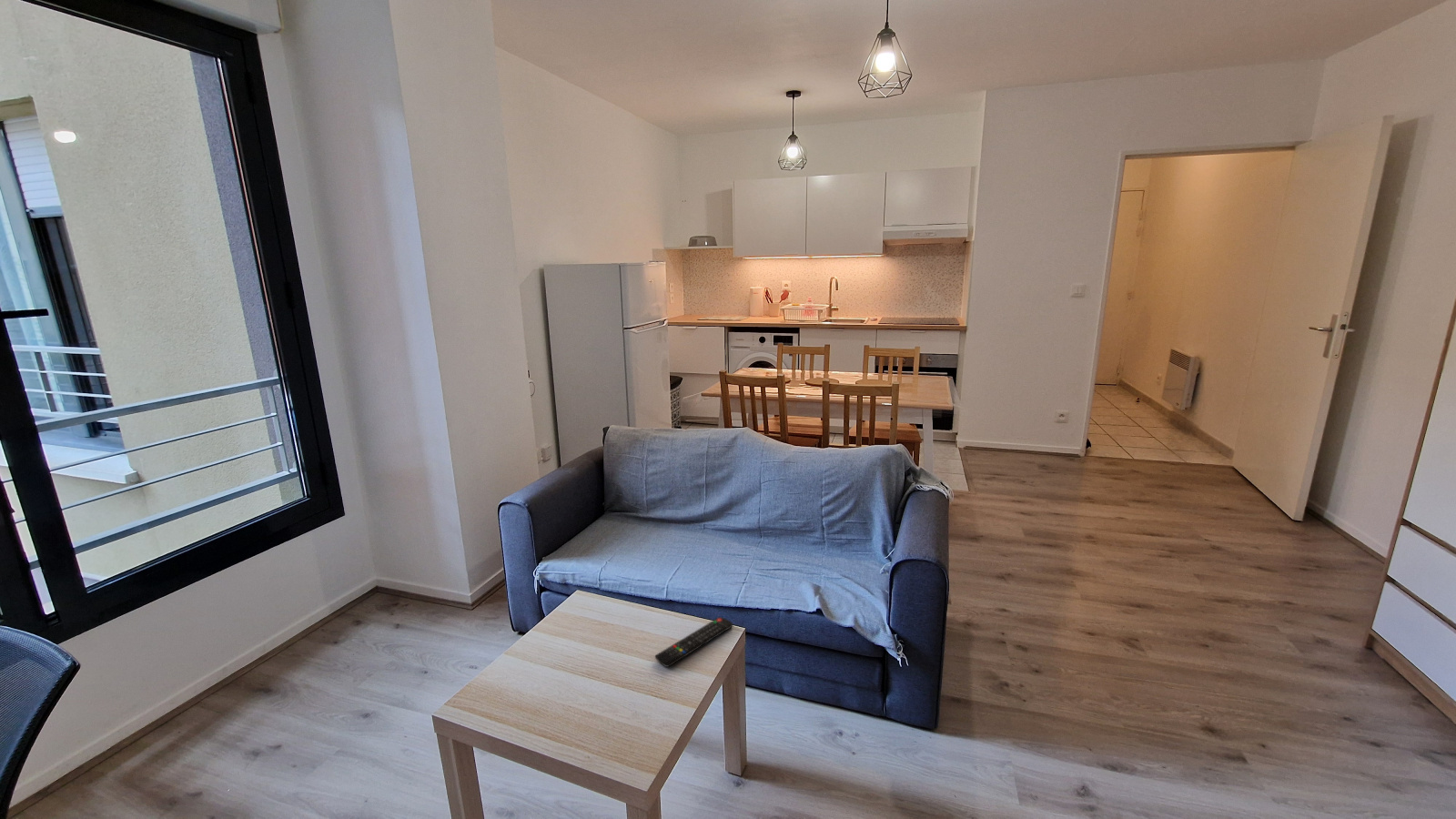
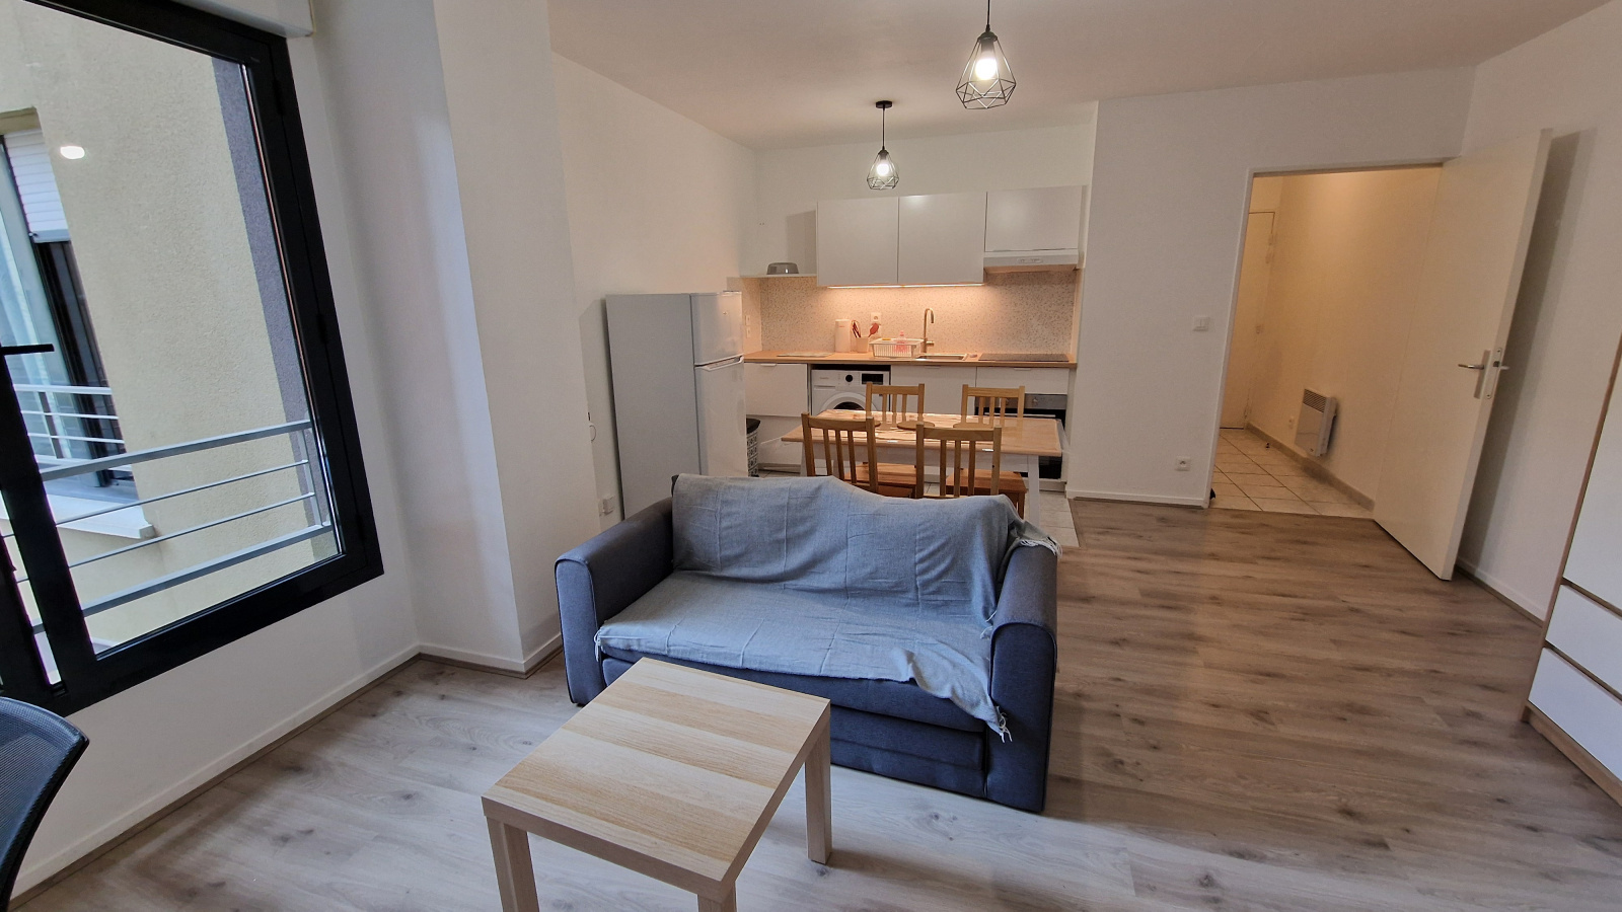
- remote control [654,616,734,668]
